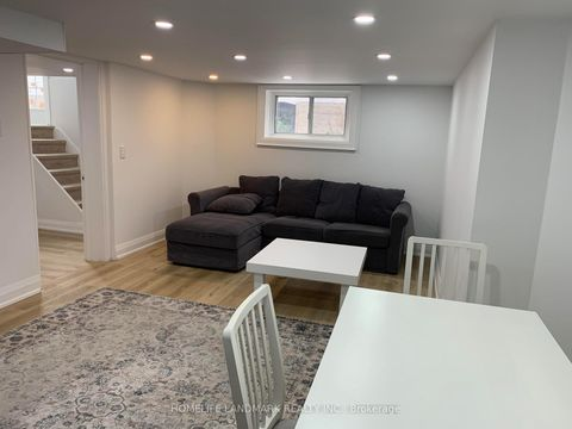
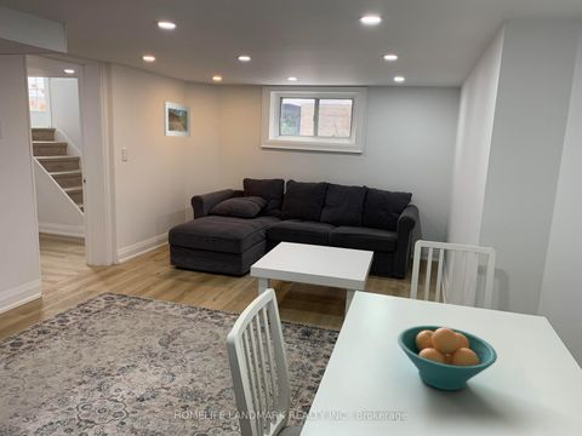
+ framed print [162,101,192,138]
+ fruit bowl [396,325,498,391]
